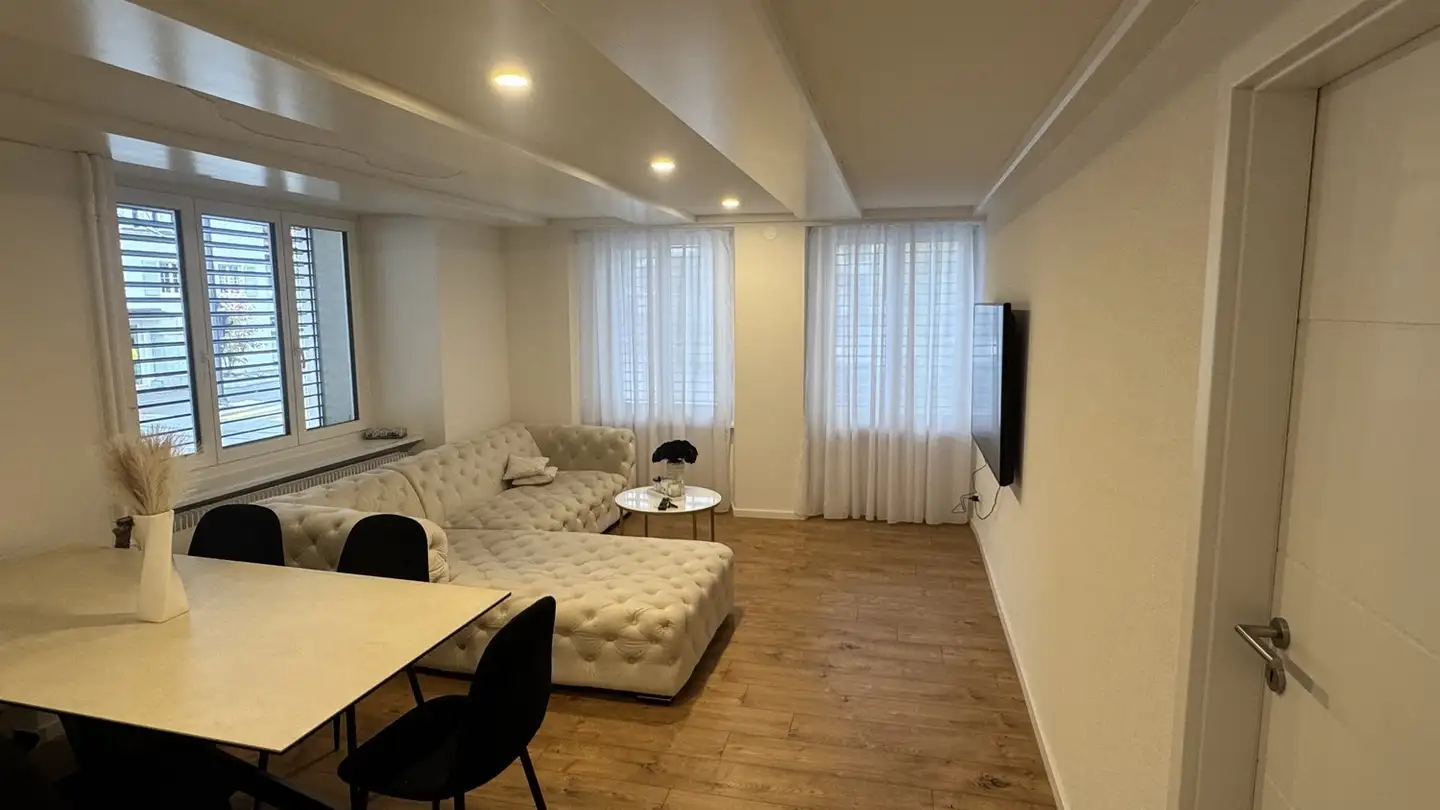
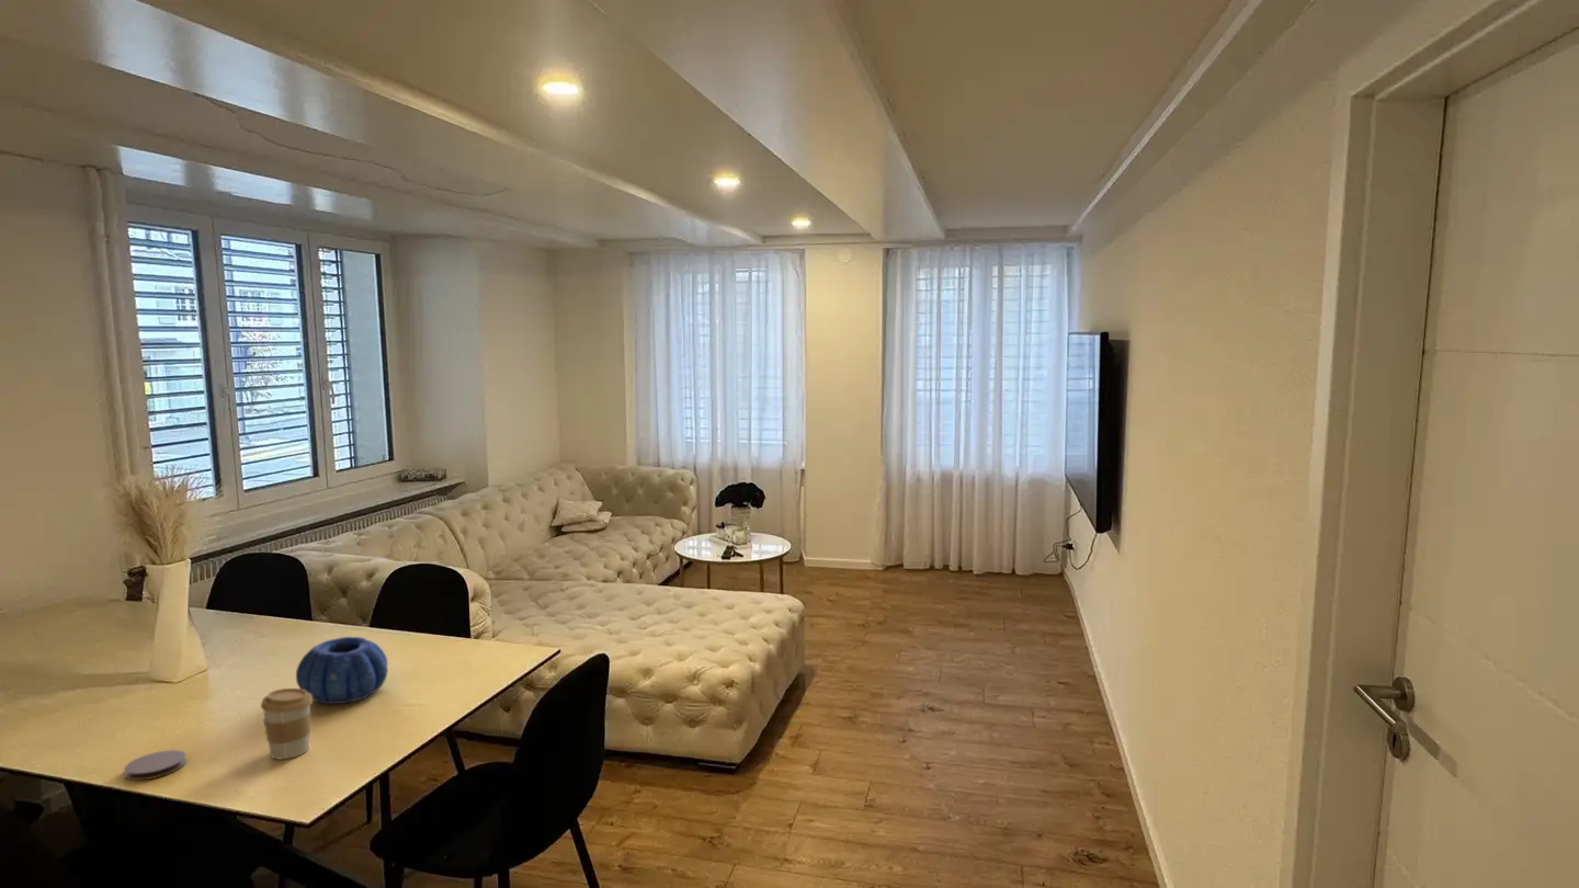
+ coffee cup [260,687,314,760]
+ coaster [123,749,188,782]
+ decorative bowl [295,636,389,705]
